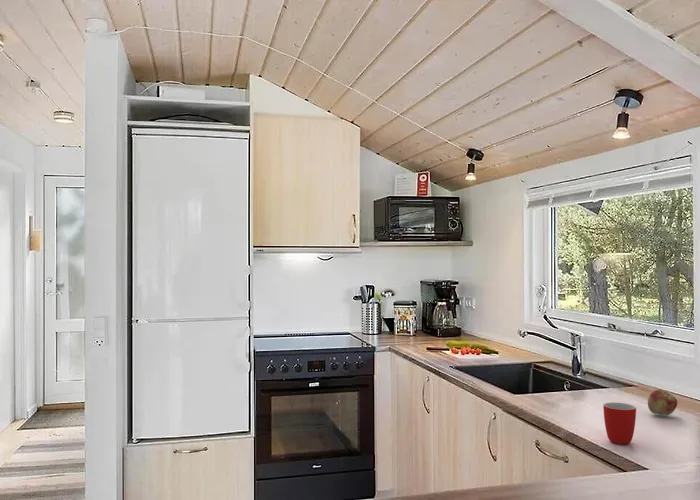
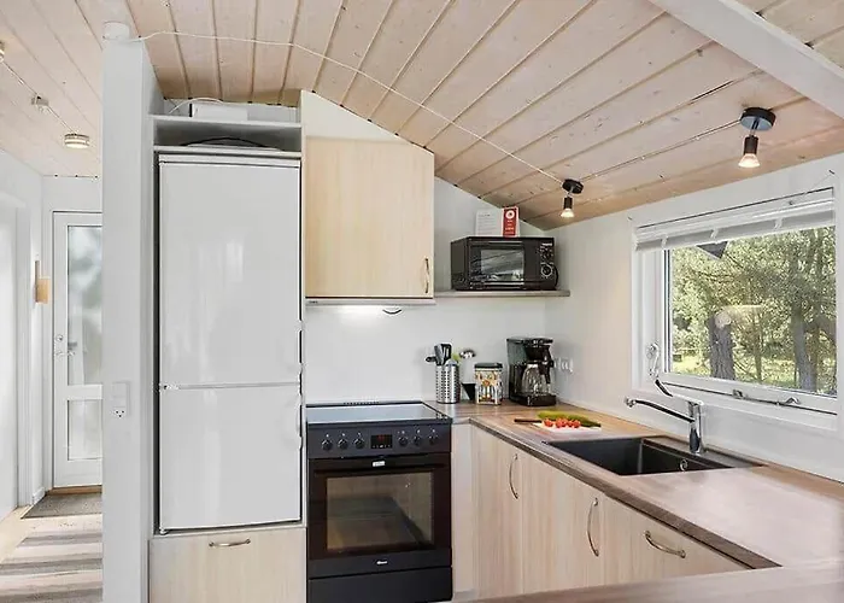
- mug [602,401,637,445]
- fruit [647,389,678,416]
